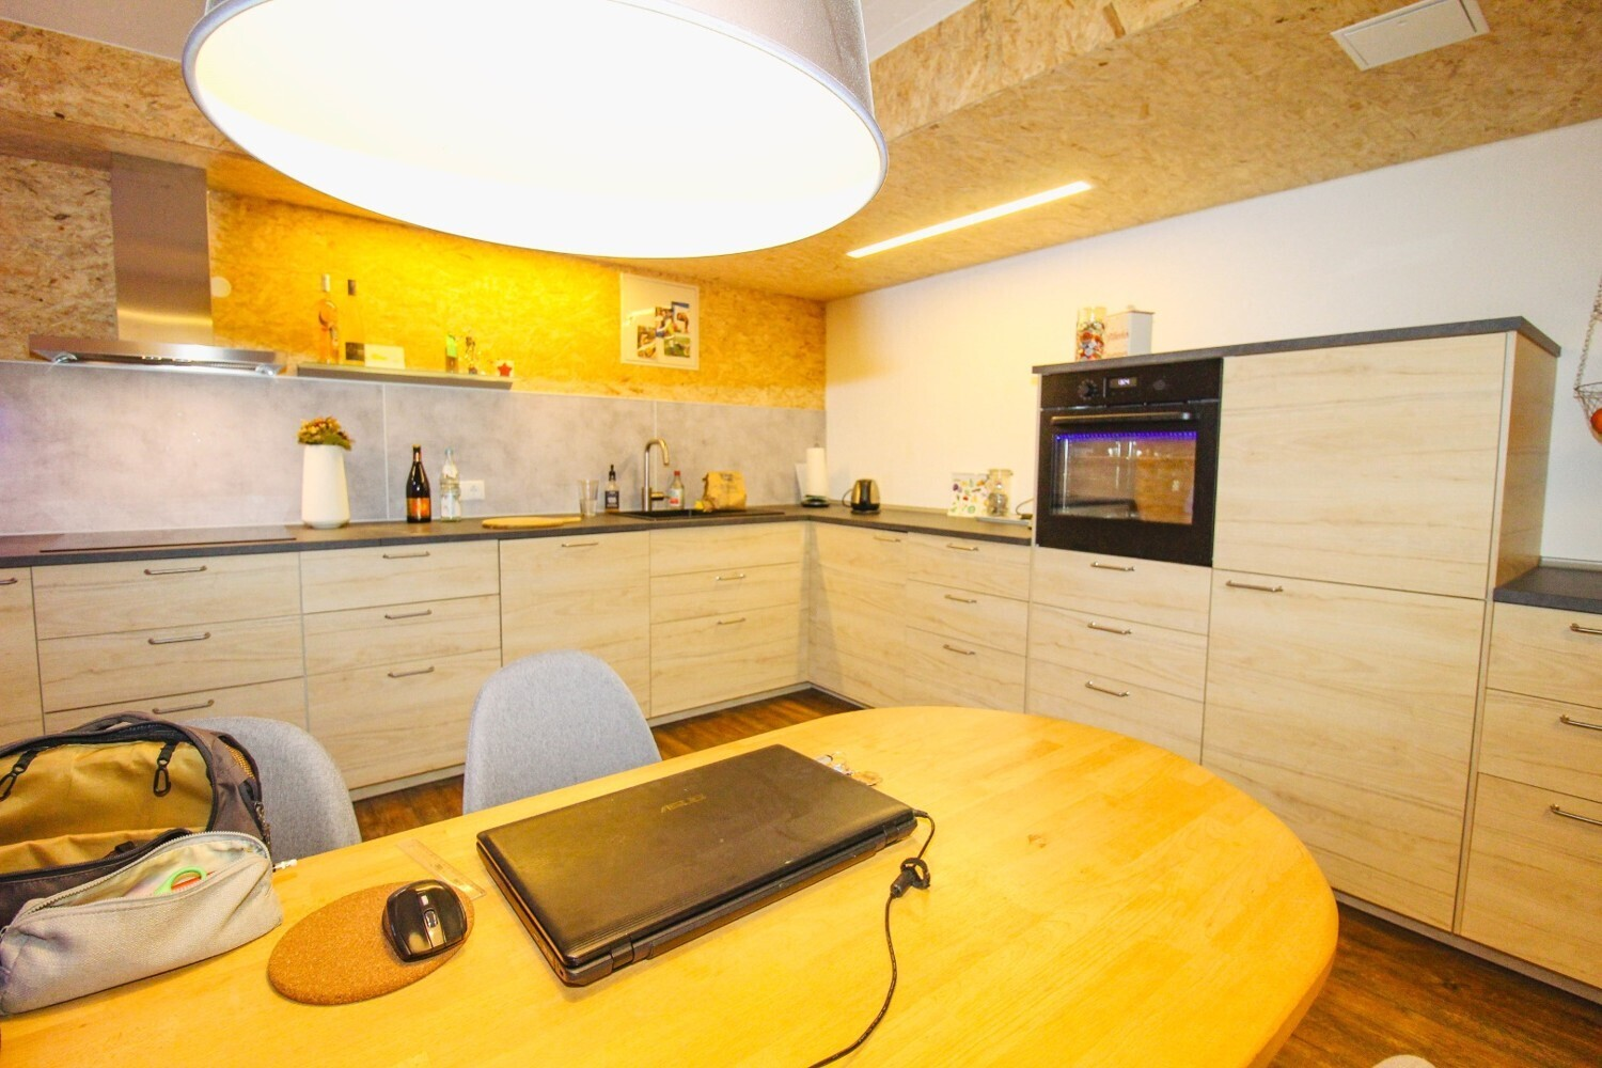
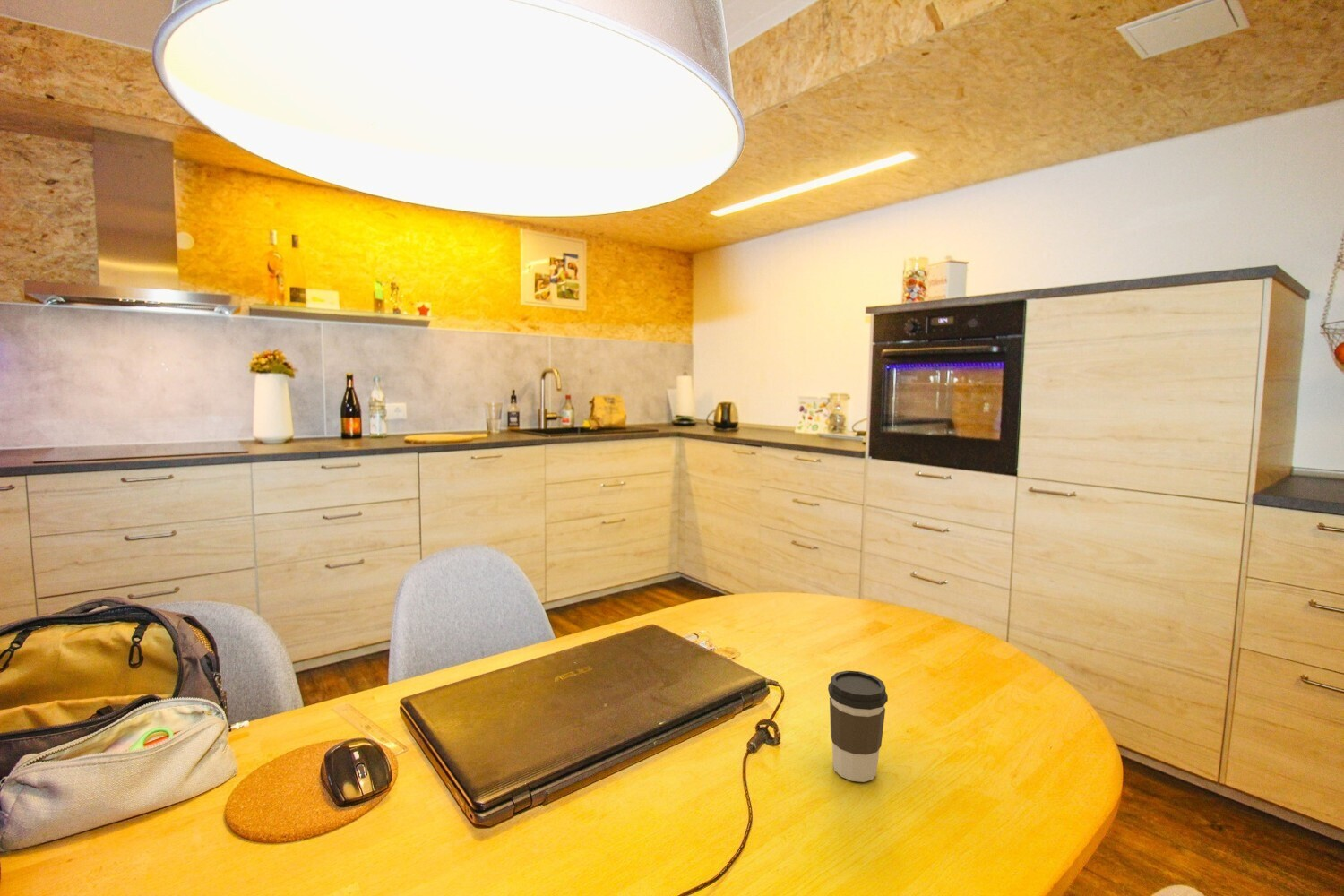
+ coffee cup [827,670,889,783]
